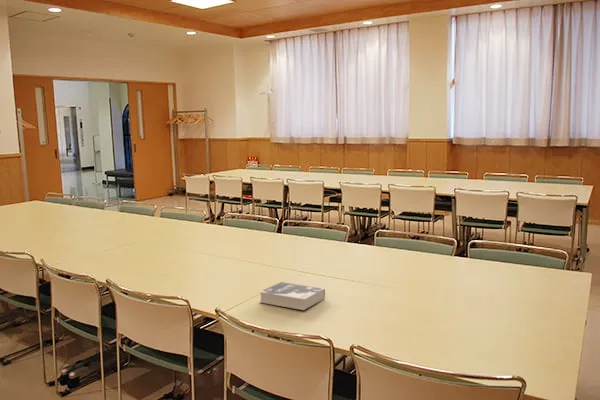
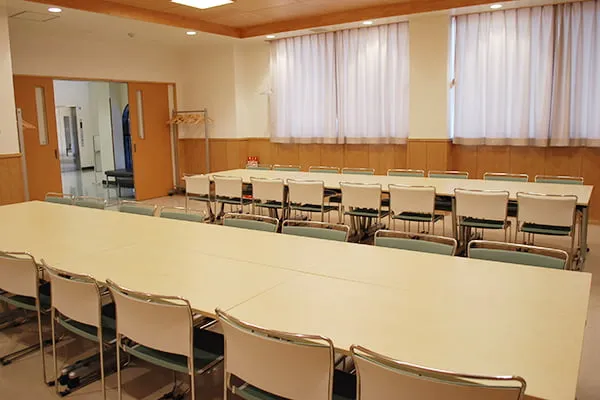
- book [259,281,326,311]
